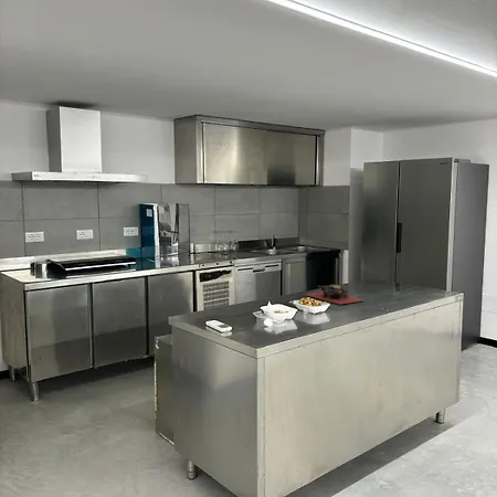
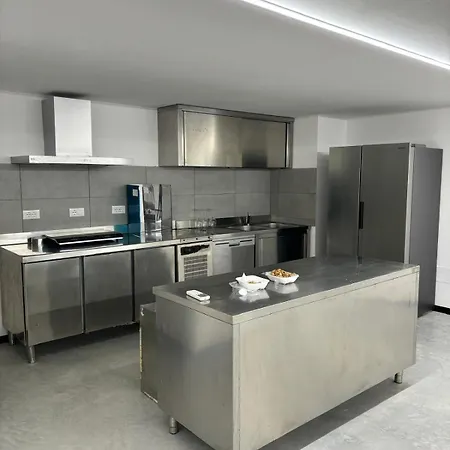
- cutting board [305,284,366,306]
